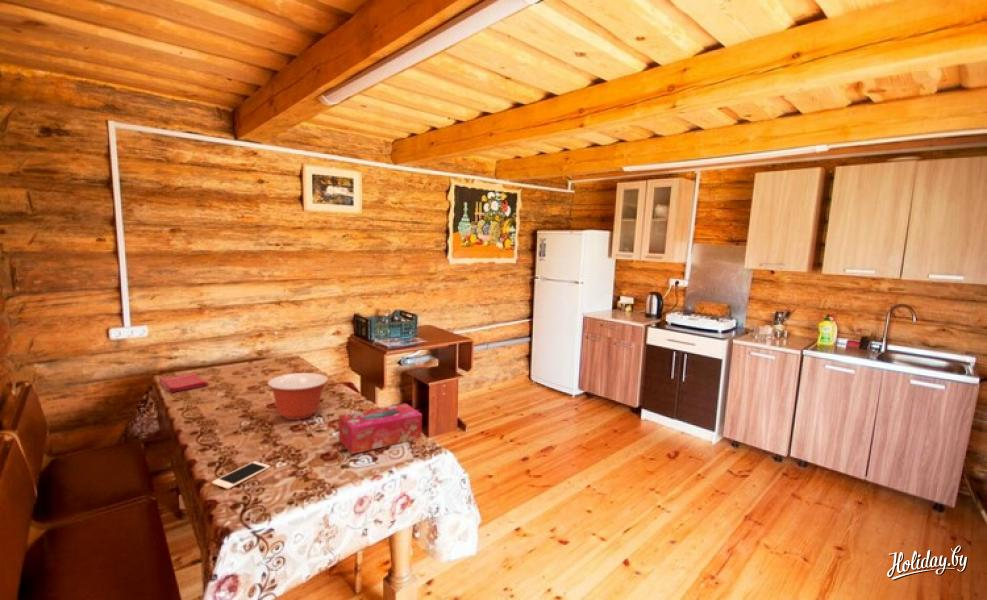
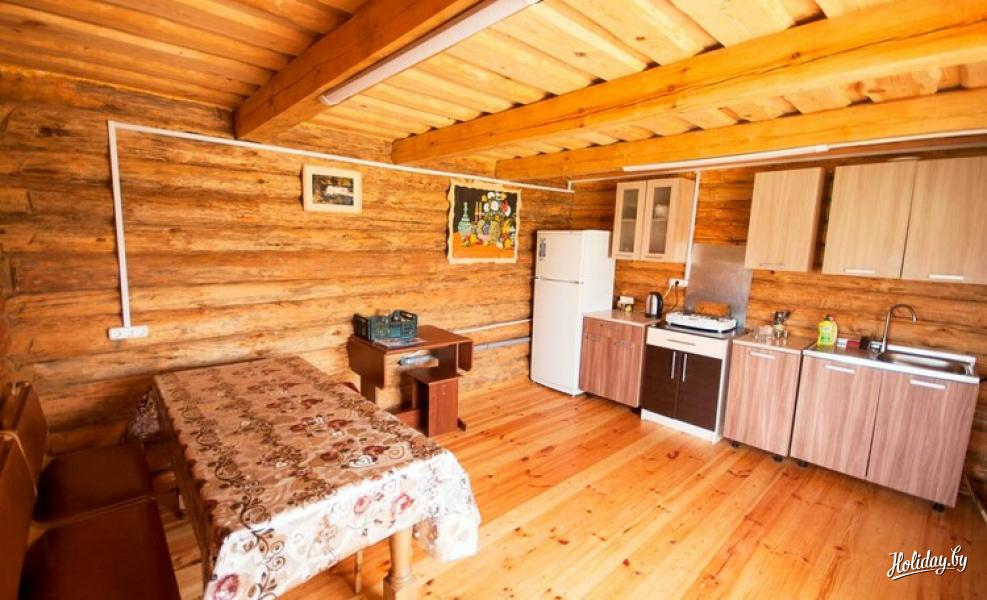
- cell phone [211,460,271,490]
- tissue box [337,402,423,455]
- mixing bowl [266,372,329,421]
- dish towel [158,373,209,393]
